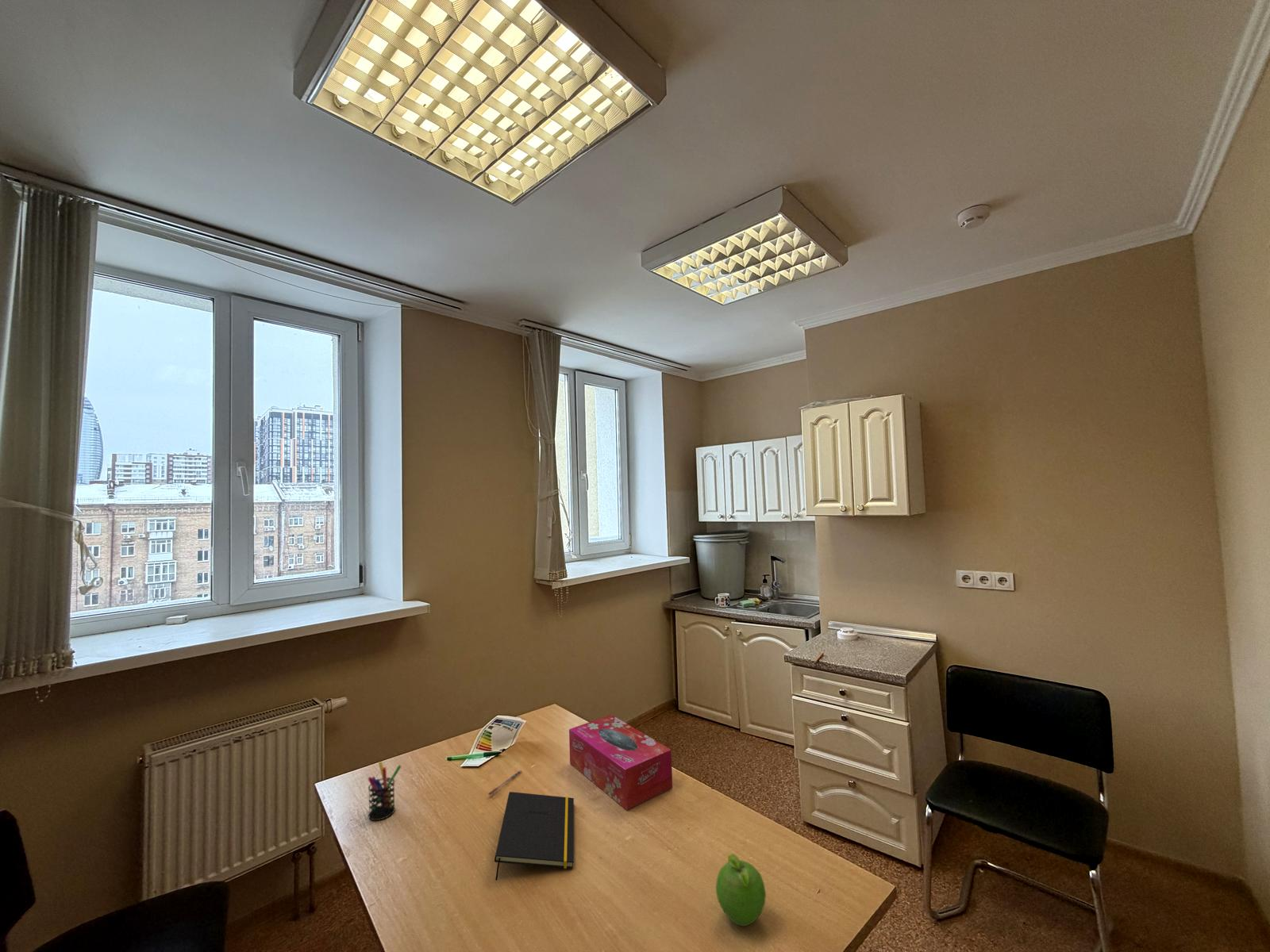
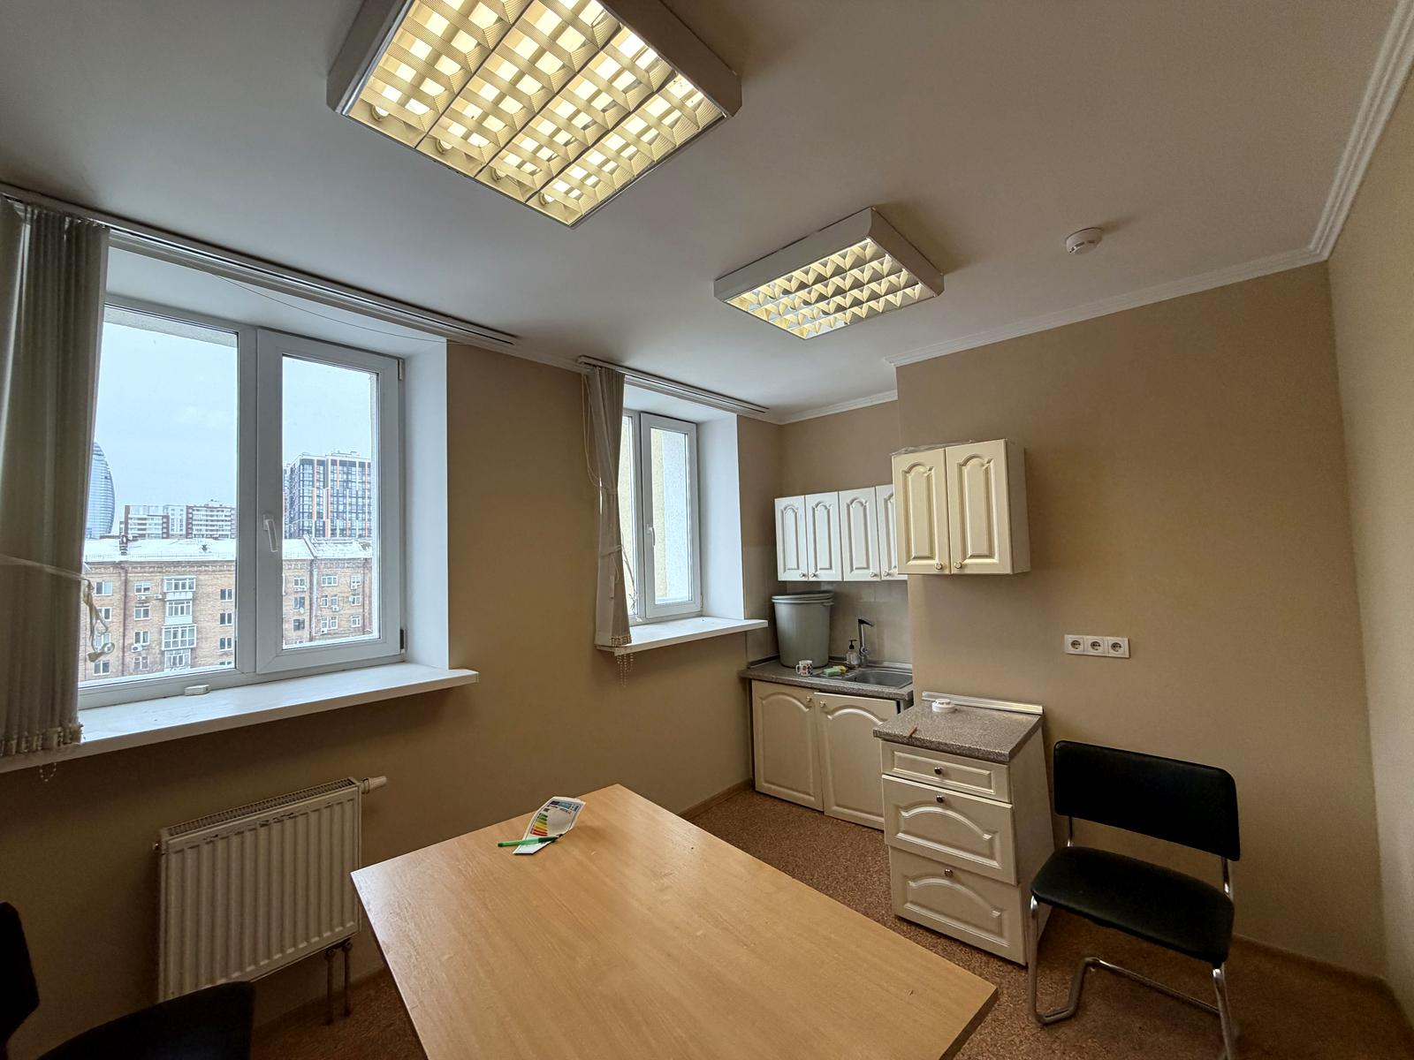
- notepad [494,791,575,881]
- pen [487,769,522,796]
- fruit [715,853,767,927]
- tissue box [568,714,673,811]
- pen holder [368,761,402,821]
